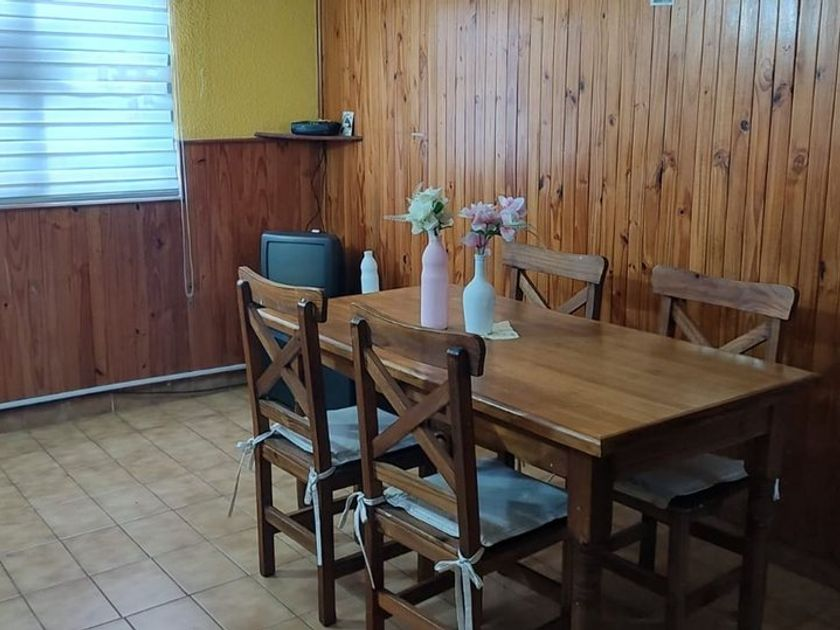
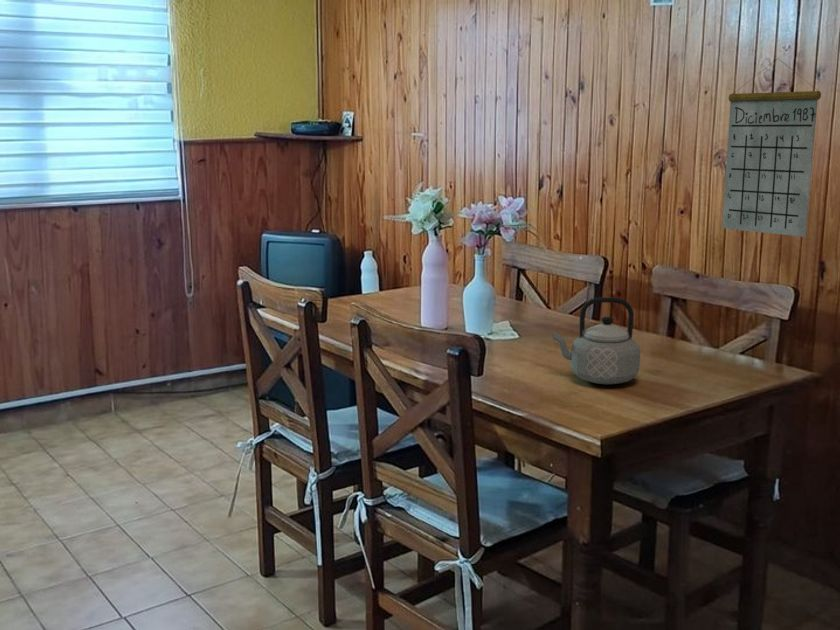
+ calendar [721,58,822,238]
+ teapot [552,296,641,386]
